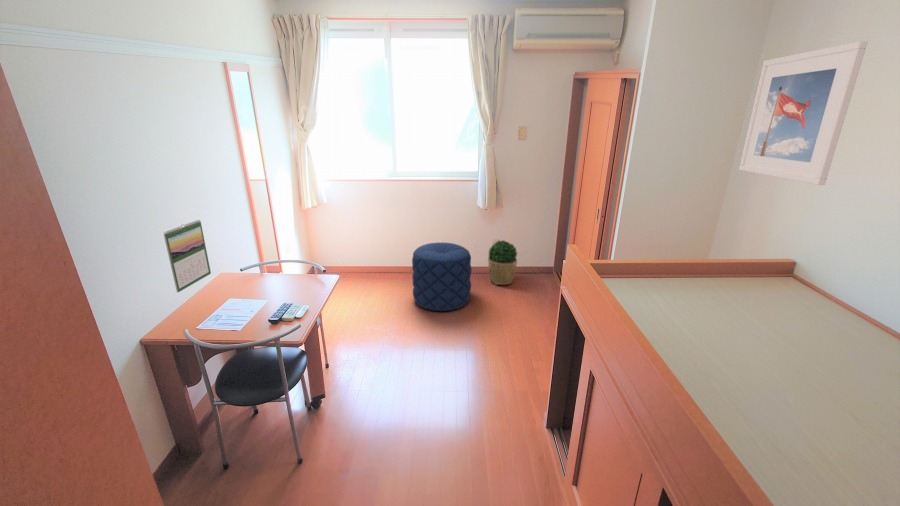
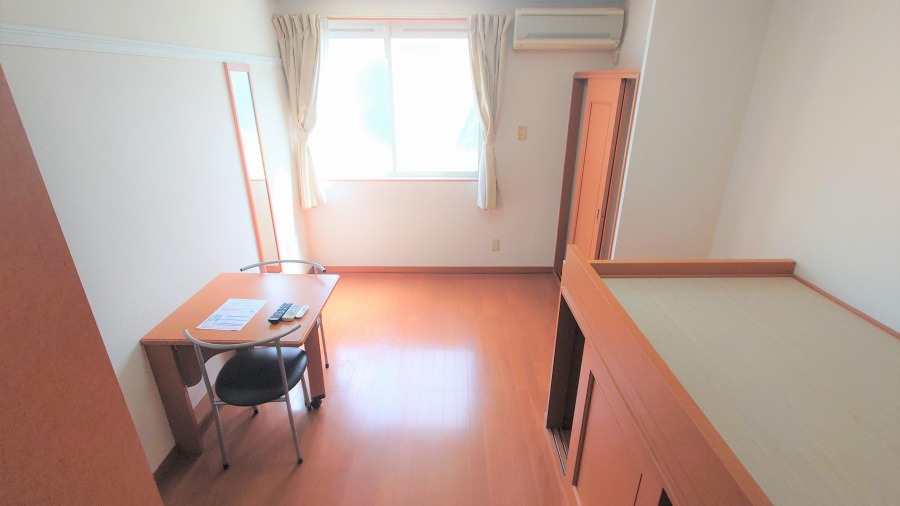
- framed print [738,40,869,186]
- pouf [411,241,472,312]
- calendar [163,219,212,293]
- potted plant [487,239,518,286]
